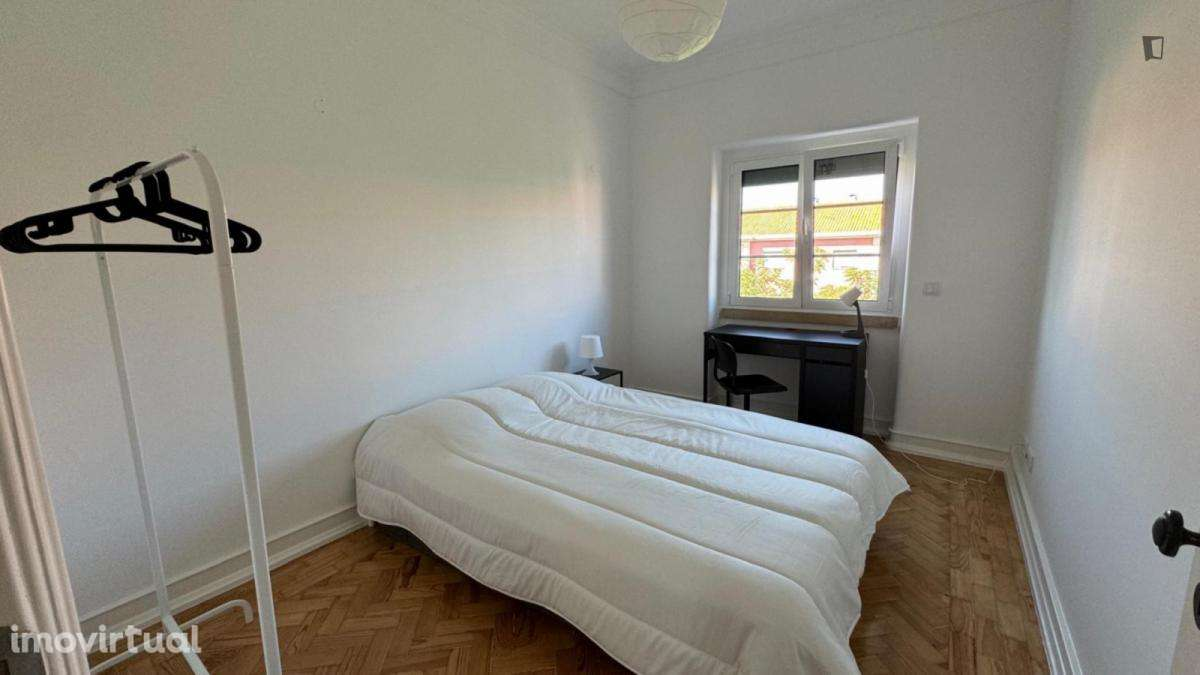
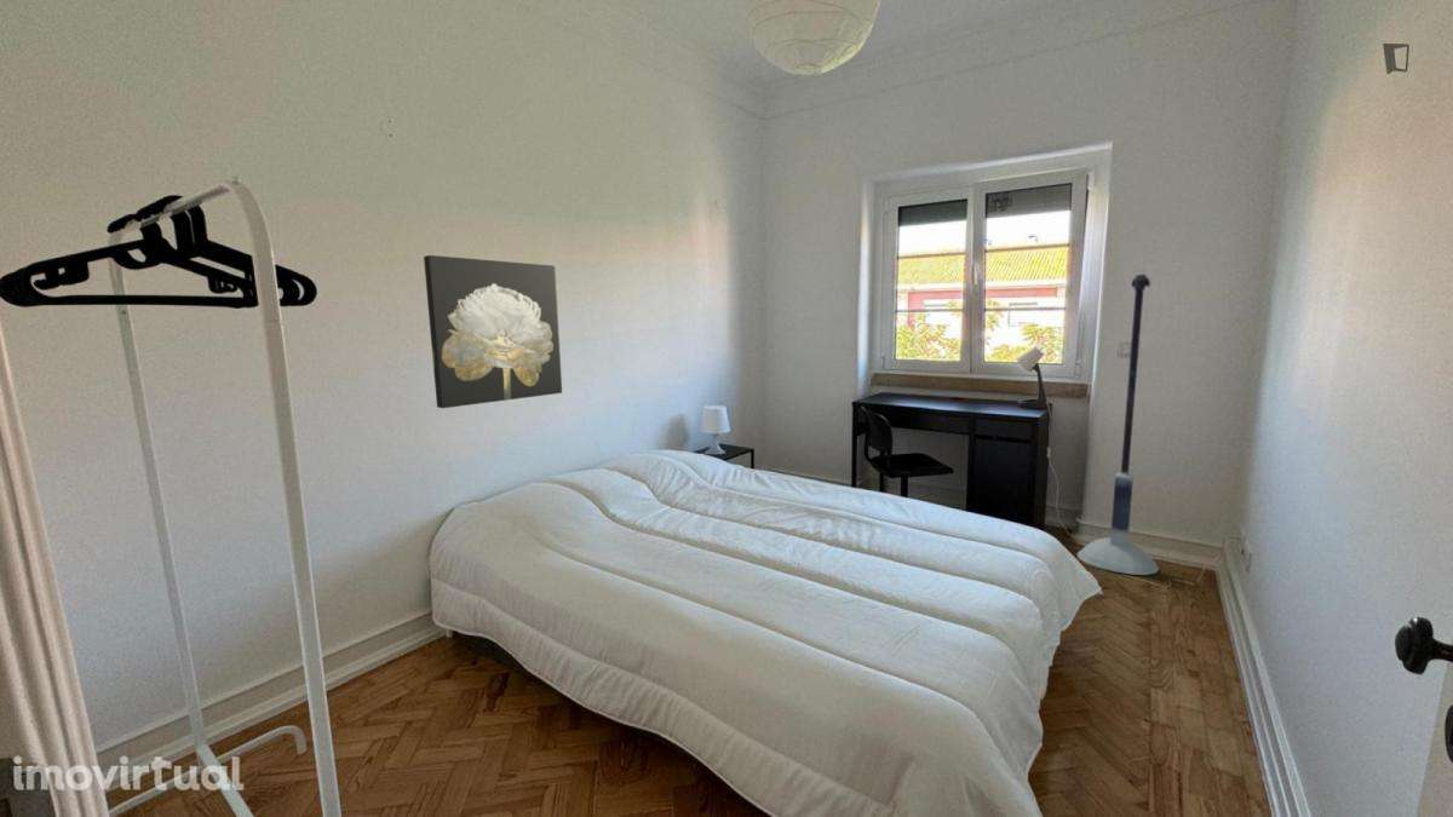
+ wall art [423,254,563,409]
+ floor lamp [1075,274,1160,576]
